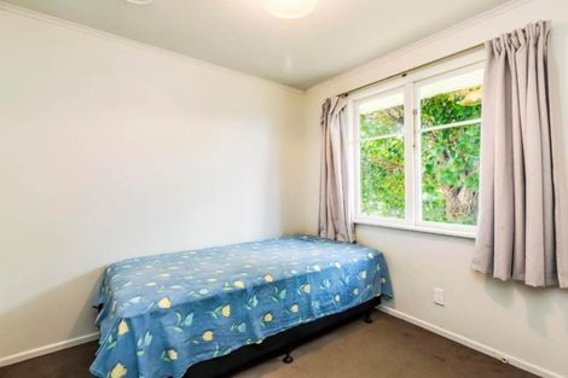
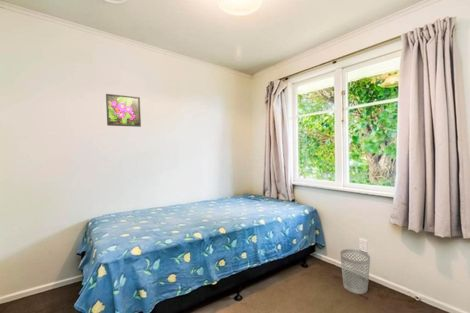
+ wastebasket [339,248,371,295]
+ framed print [105,93,142,128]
